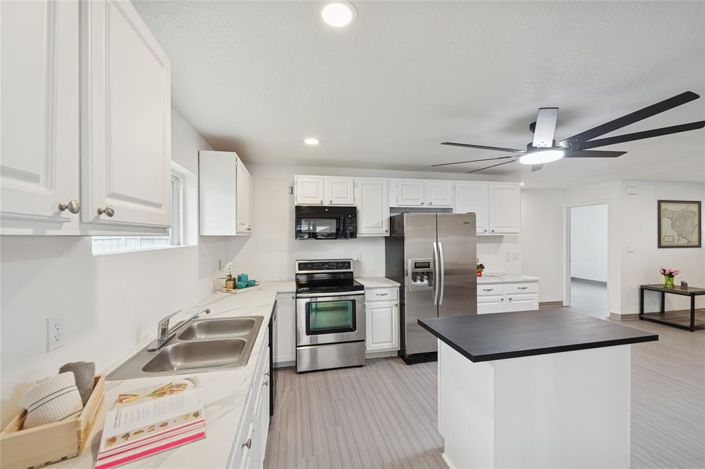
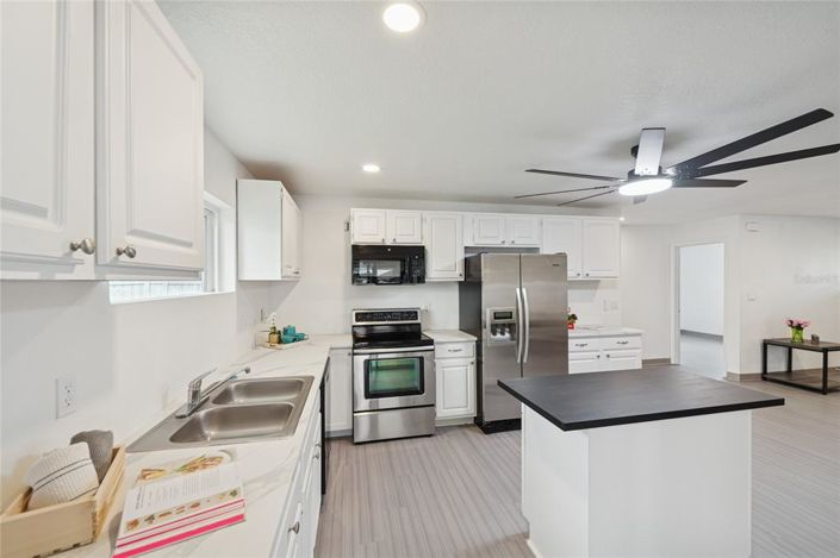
- wall art [656,199,703,250]
